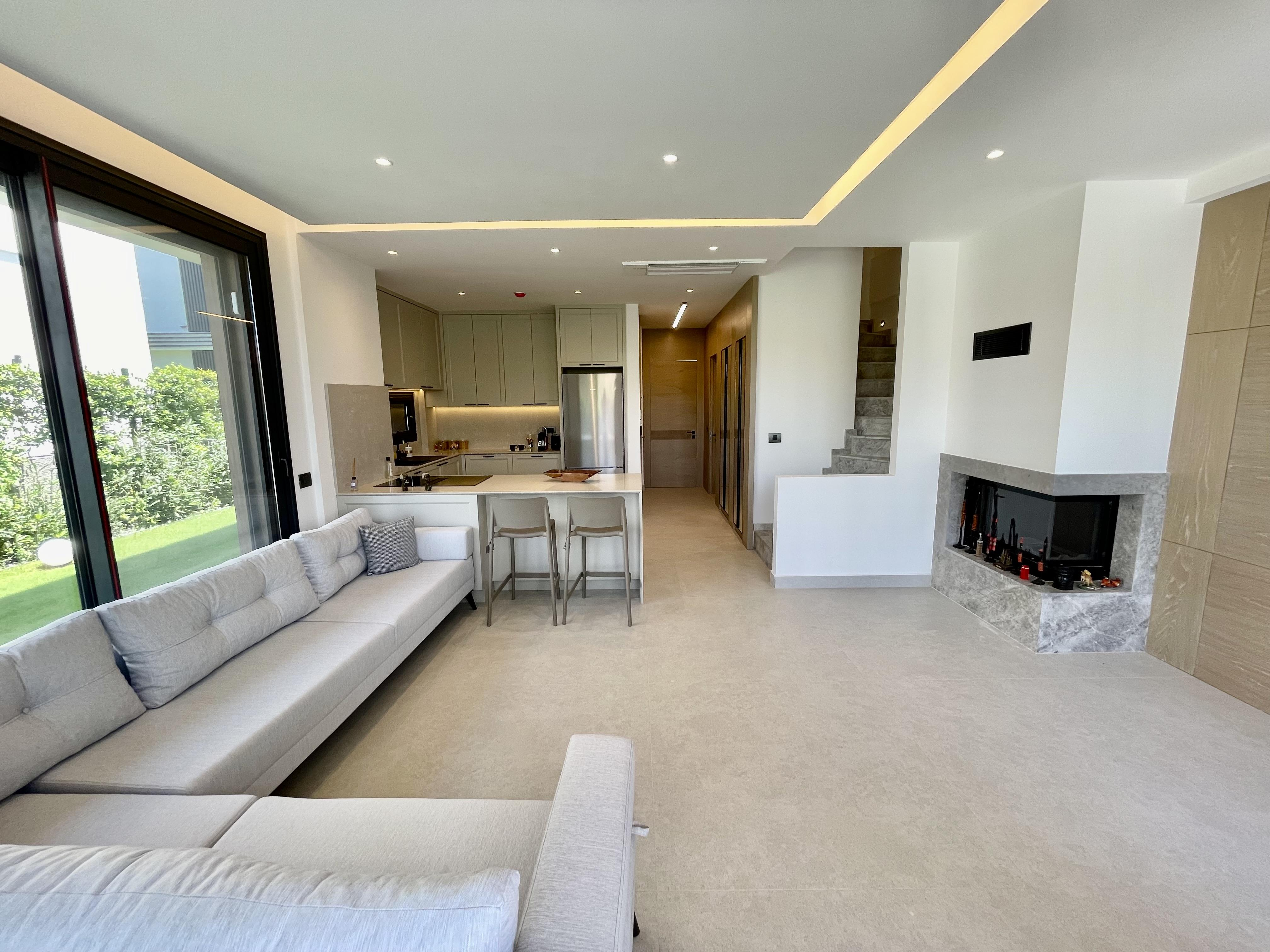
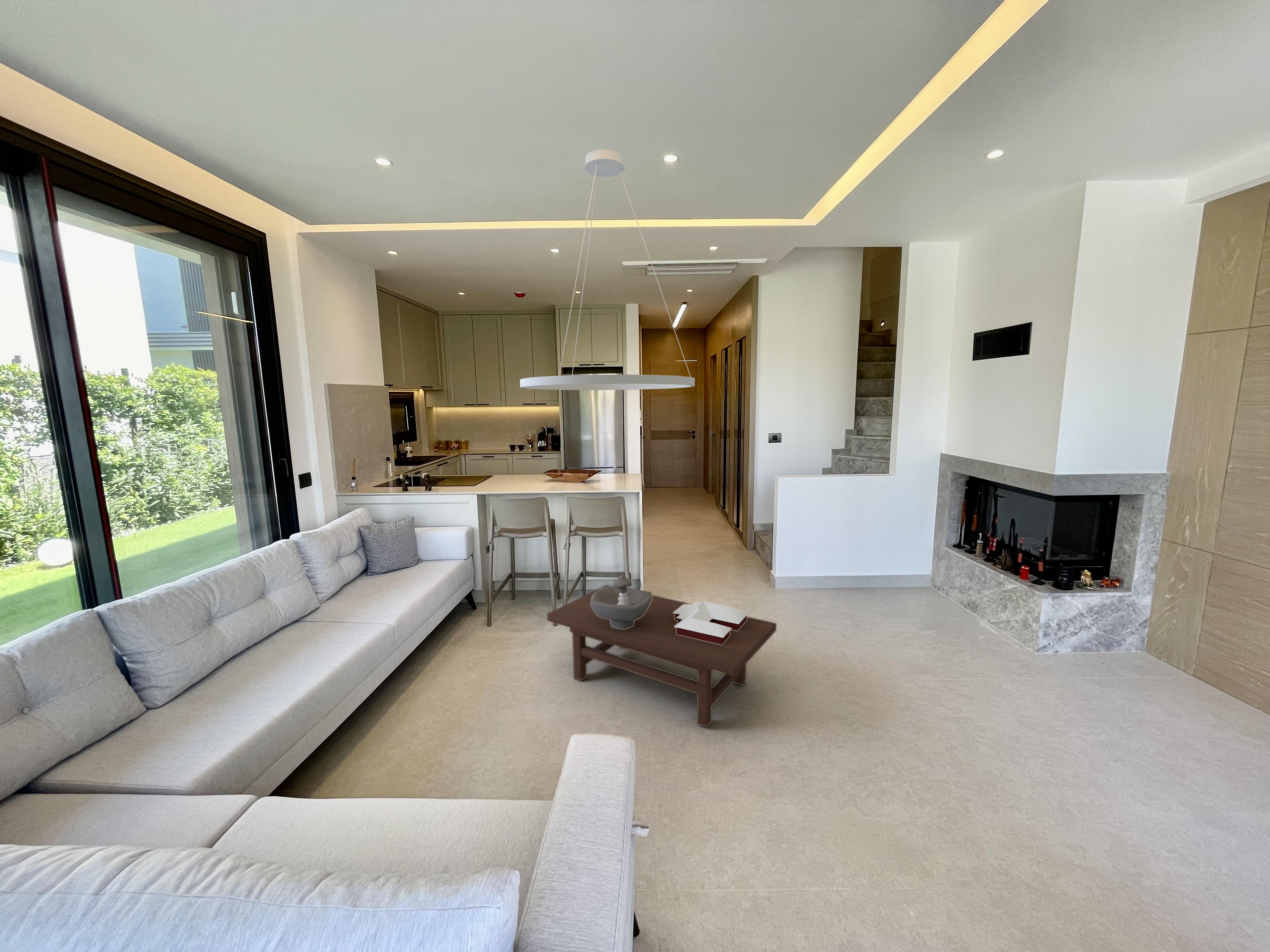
+ pendant light [520,149,695,390]
+ coffee table [547,584,777,728]
+ books [673,601,749,645]
+ decorative bowl [591,575,652,629]
